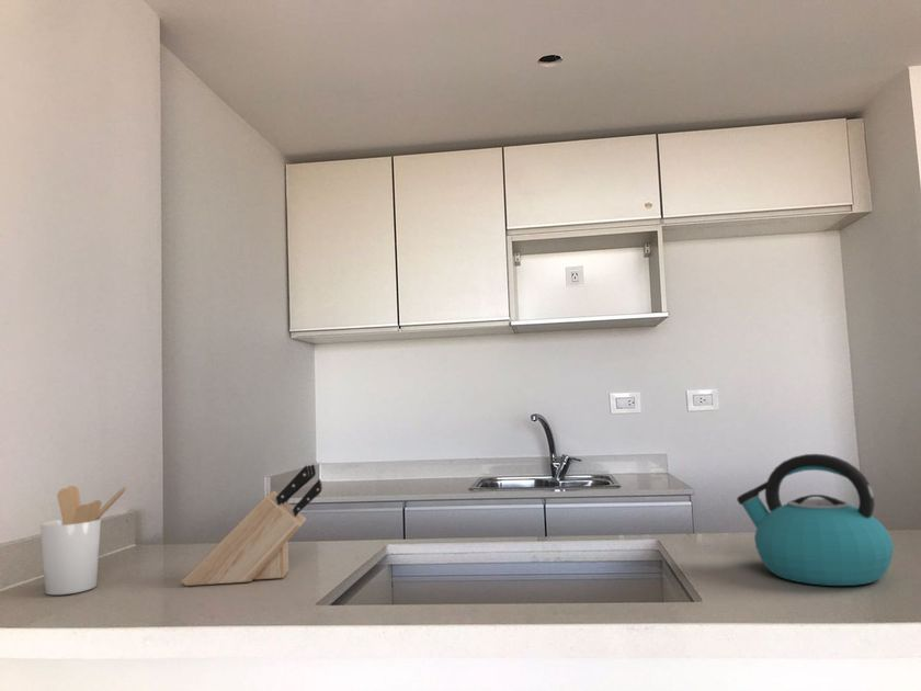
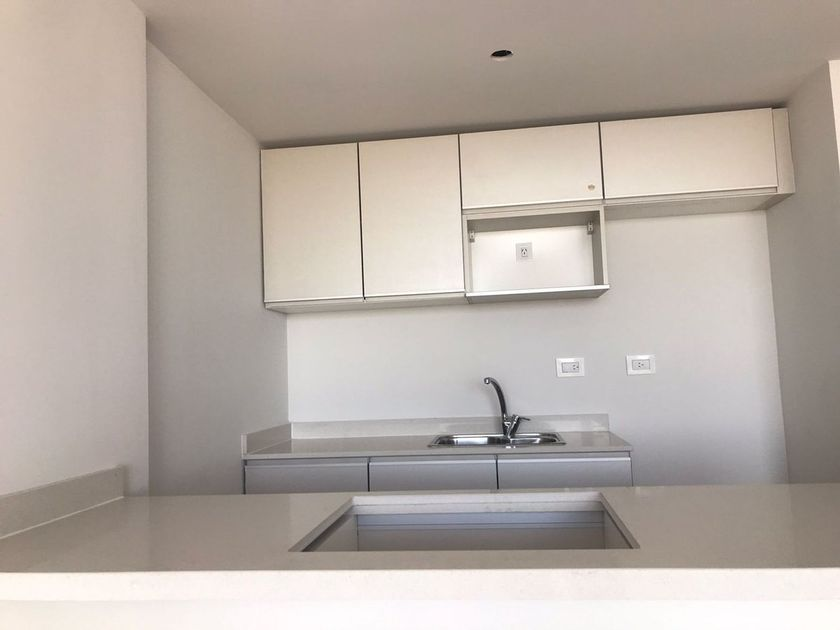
- knife block [180,463,323,587]
- kettle [736,453,895,587]
- utensil holder [39,485,128,596]
